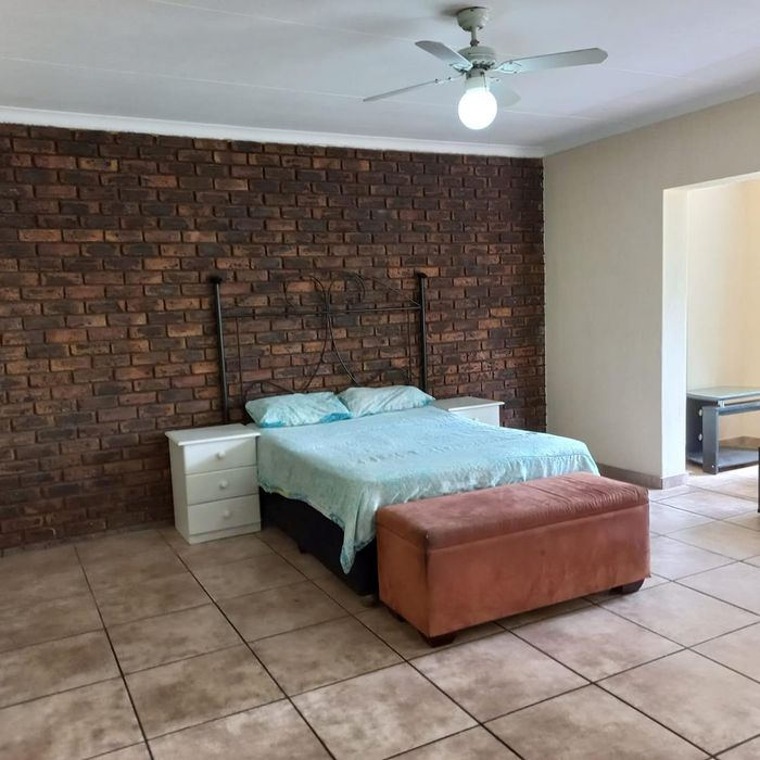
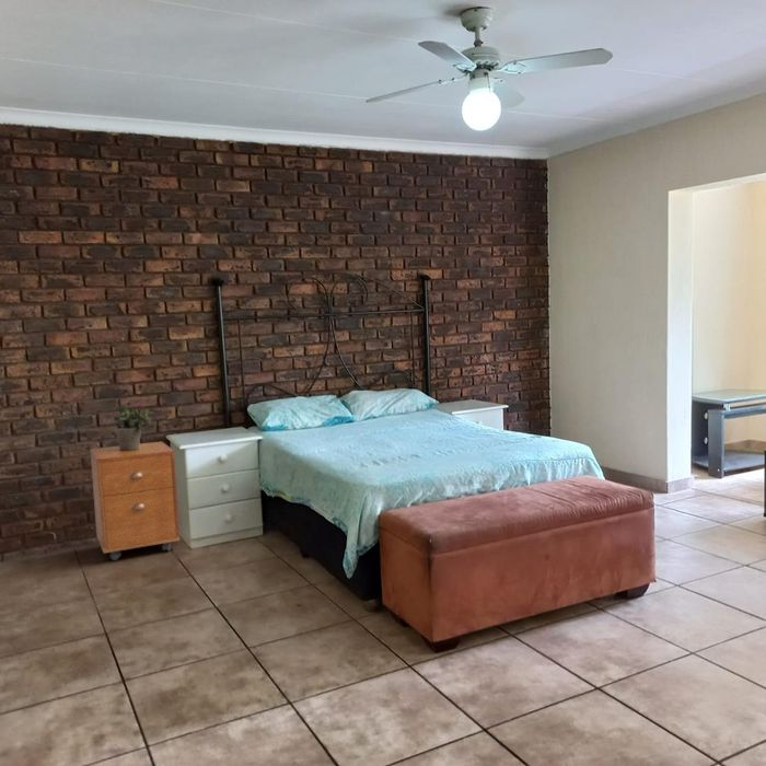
+ cabinet [90,440,181,561]
+ potted plant [111,405,154,451]
